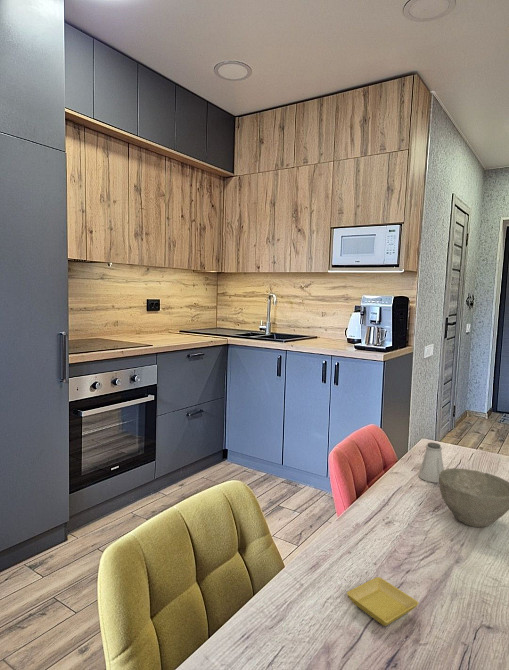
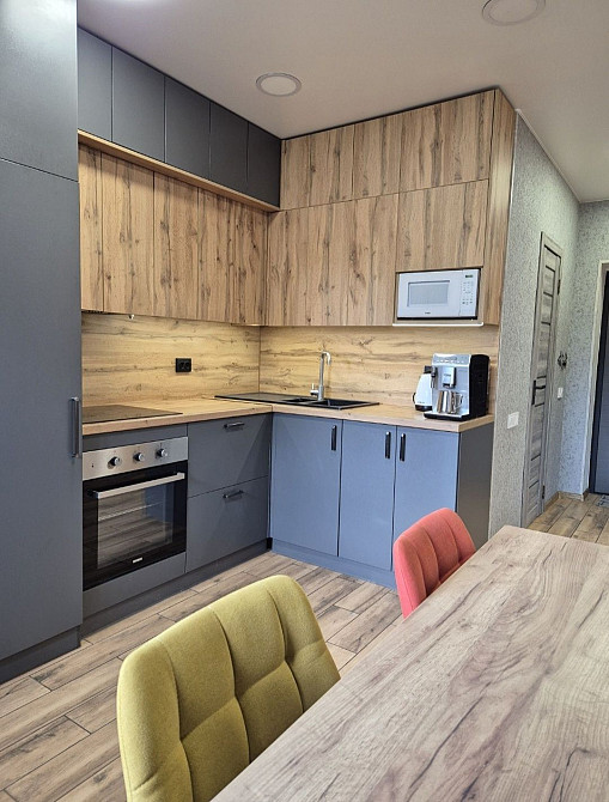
- saucer [346,576,420,627]
- bowl [438,467,509,528]
- saltshaker [417,441,445,484]
